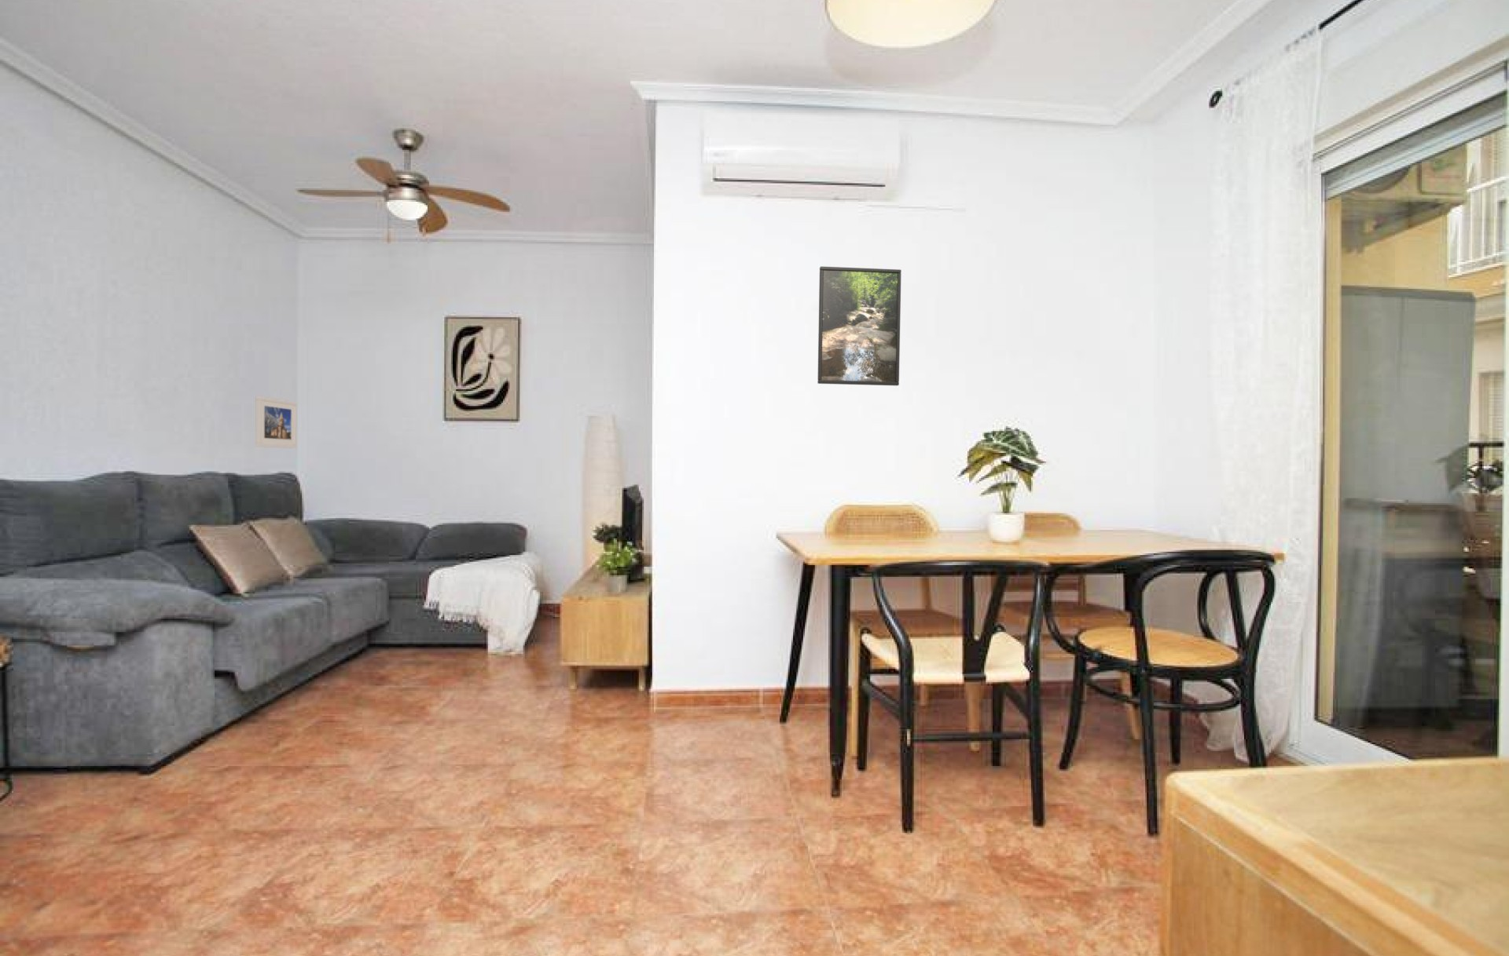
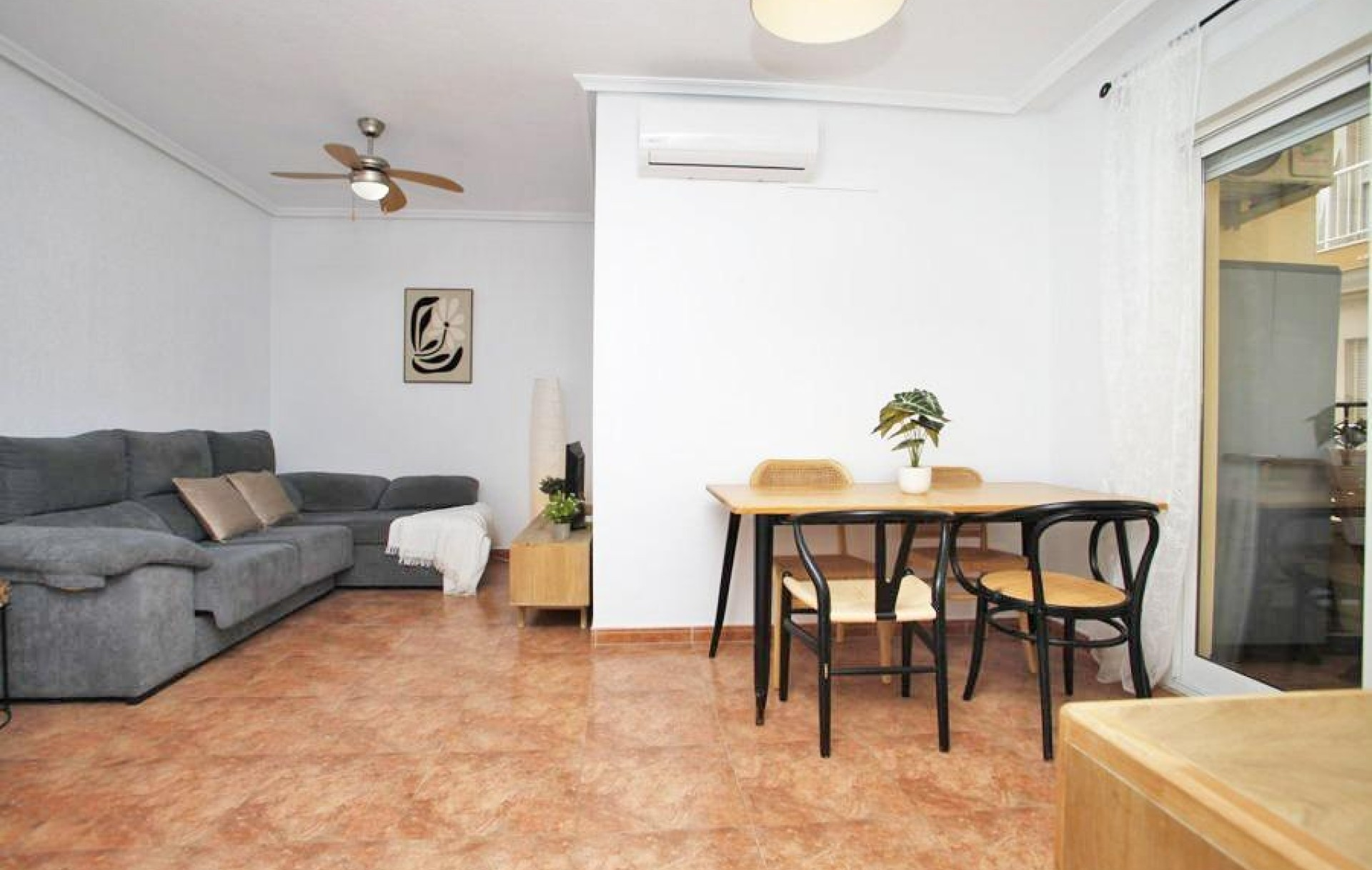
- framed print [255,396,298,449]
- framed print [816,266,902,386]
